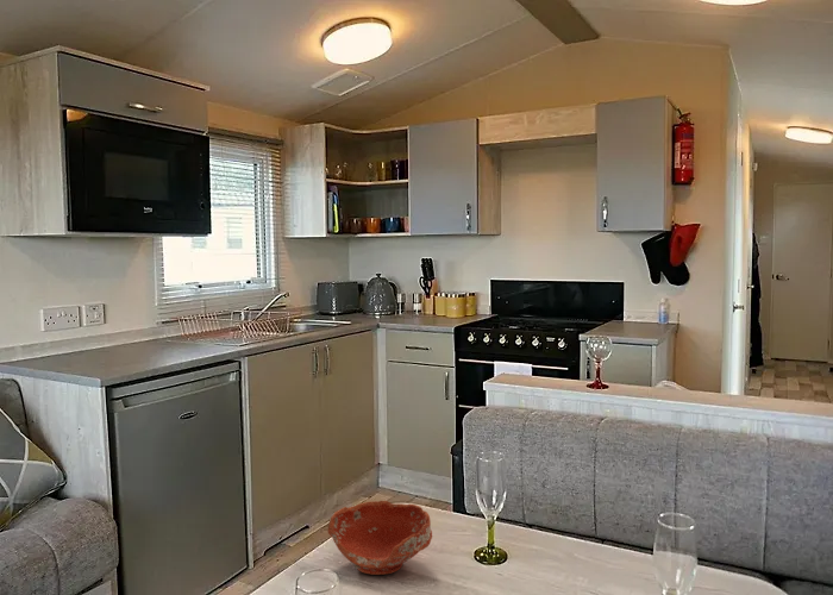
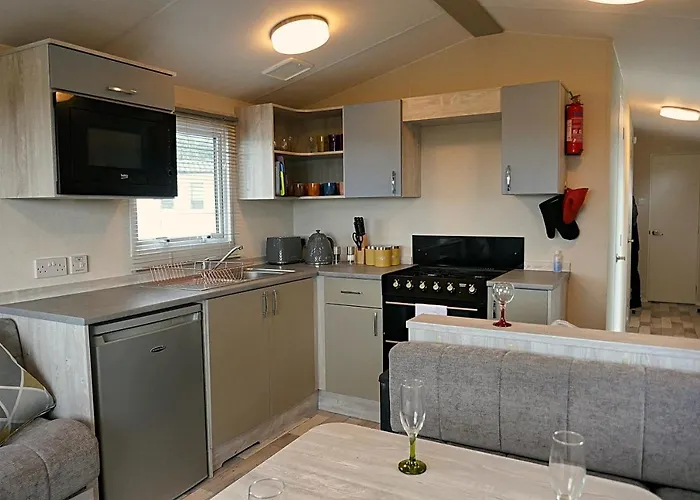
- ceramic bowl [327,500,433,576]
